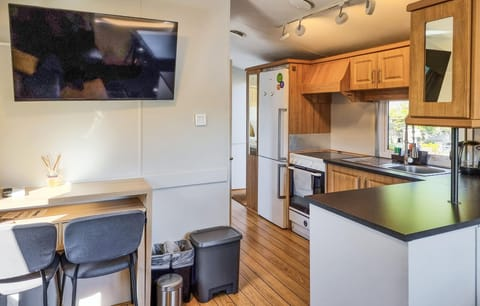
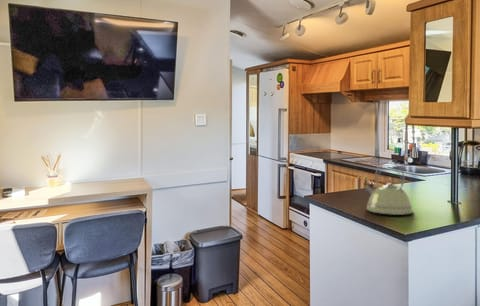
+ kettle [364,161,414,216]
